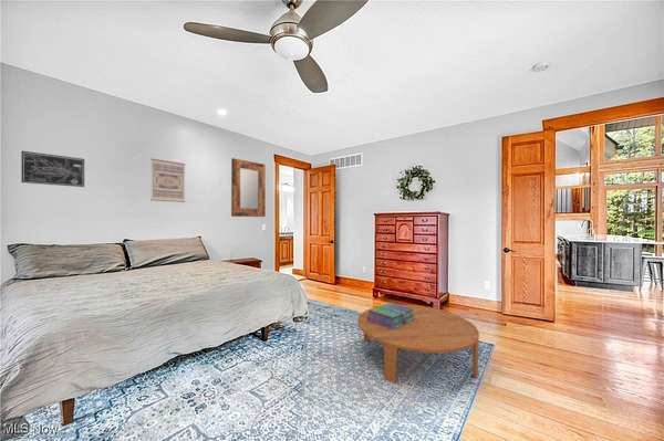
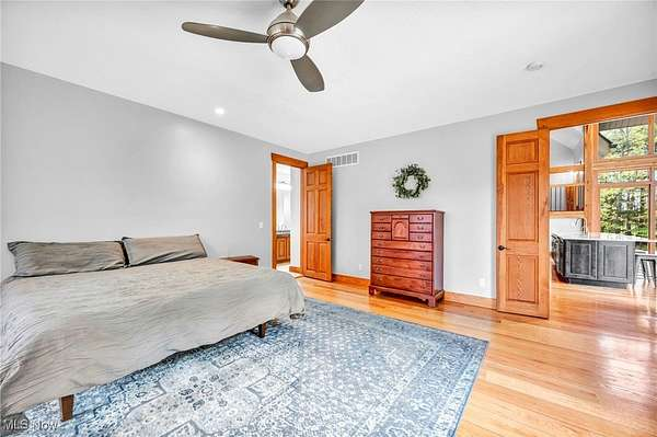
- coffee table [356,304,480,385]
- wall art [20,150,85,188]
- stack of books [367,302,415,329]
- home mirror [230,157,267,218]
- wall art [149,158,186,203]
